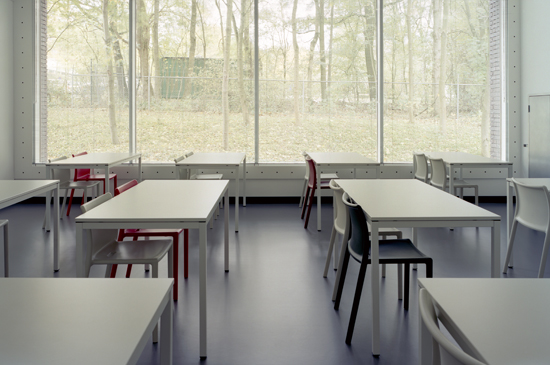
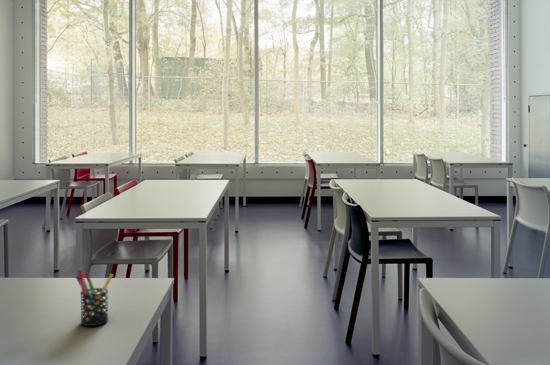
+ pen holder [75,268,114,327]
